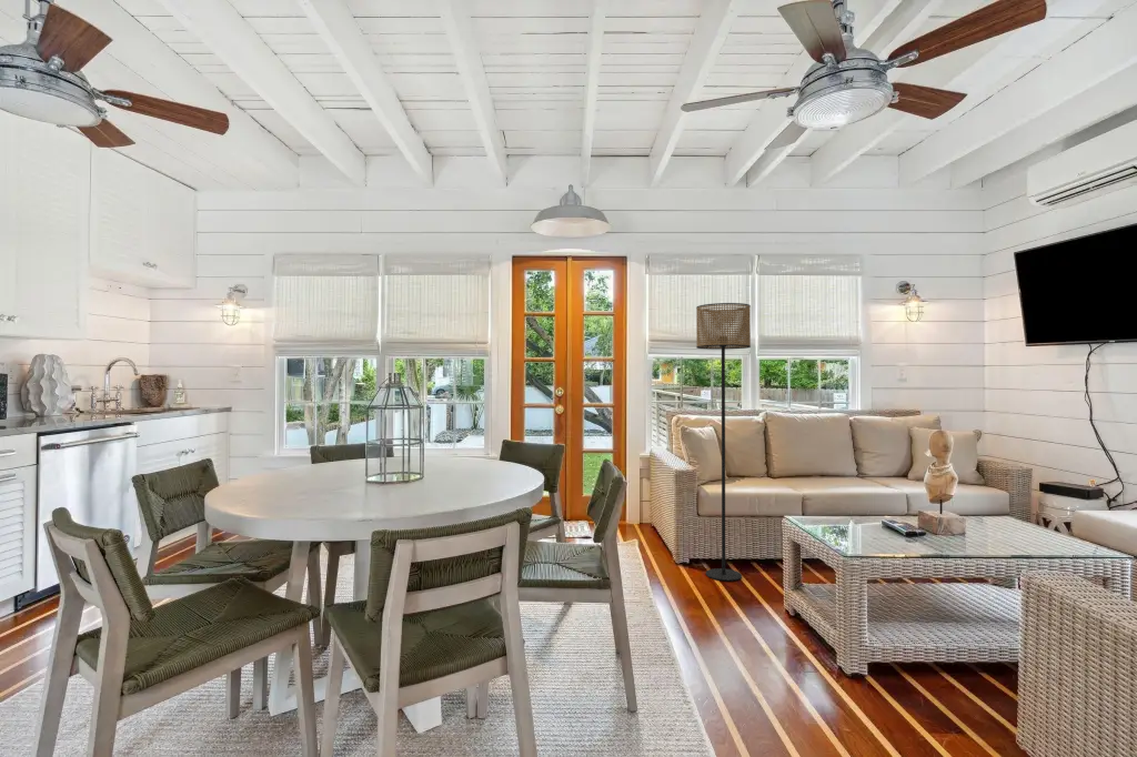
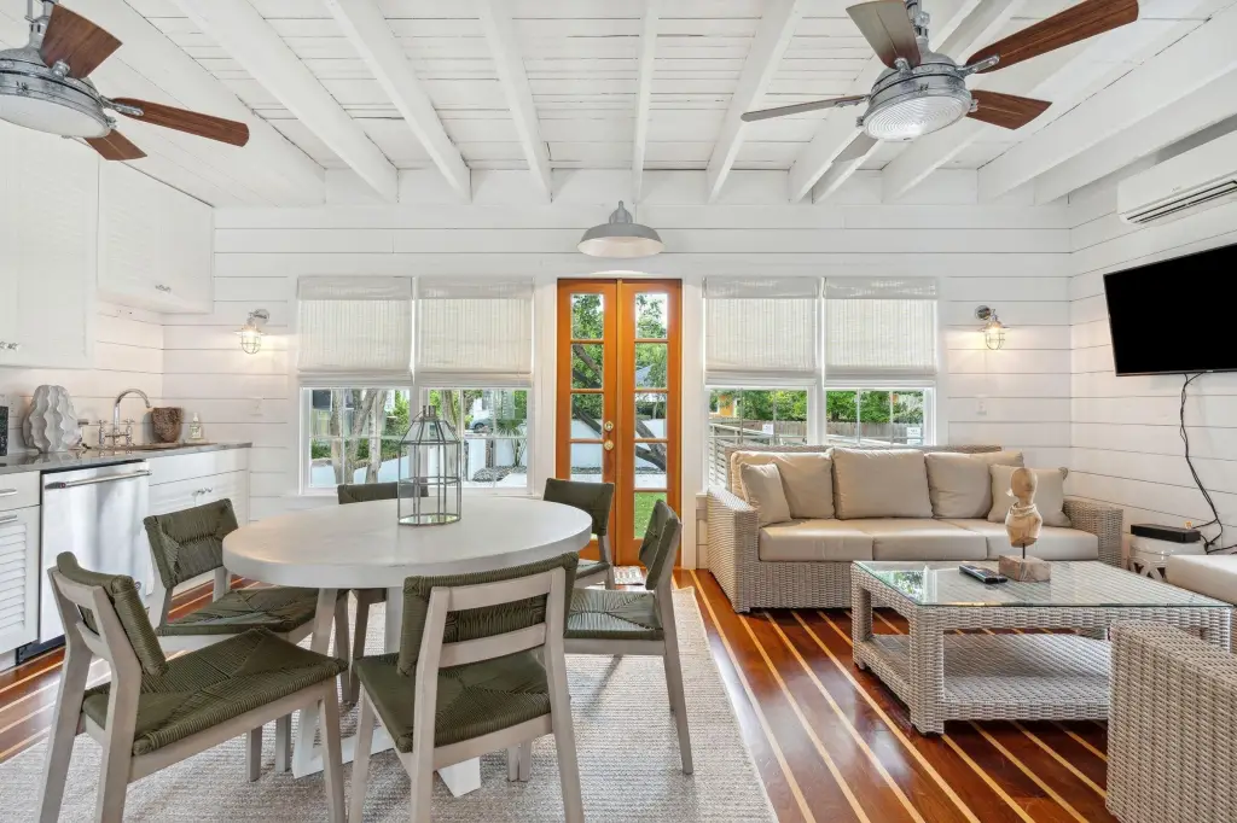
- floor lamp [695,302,752,582]
